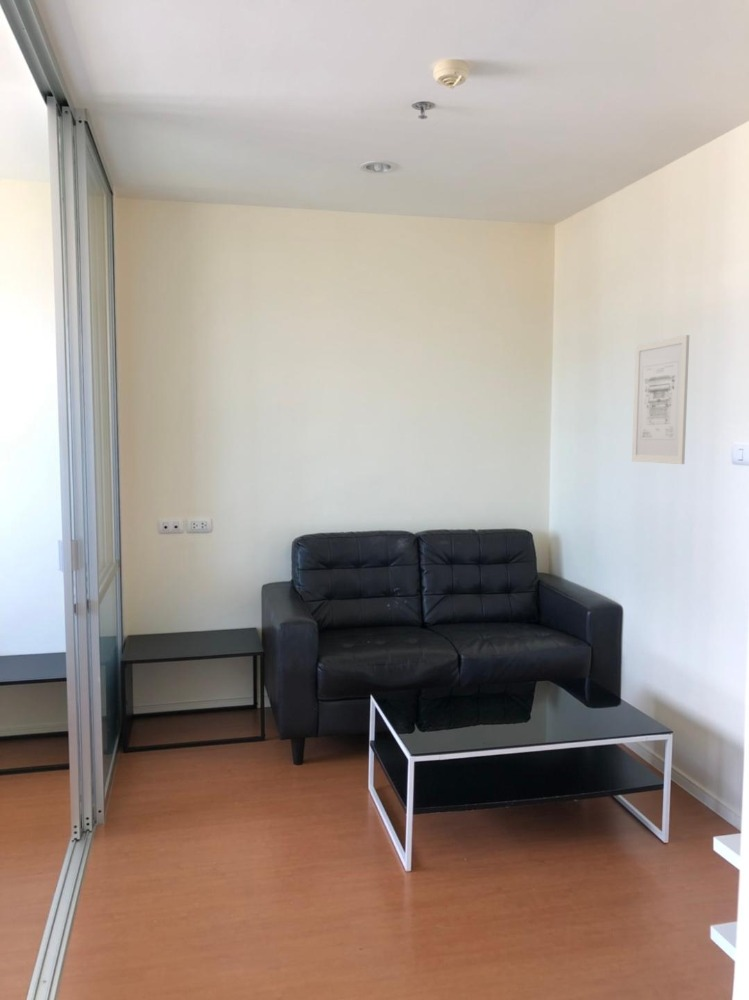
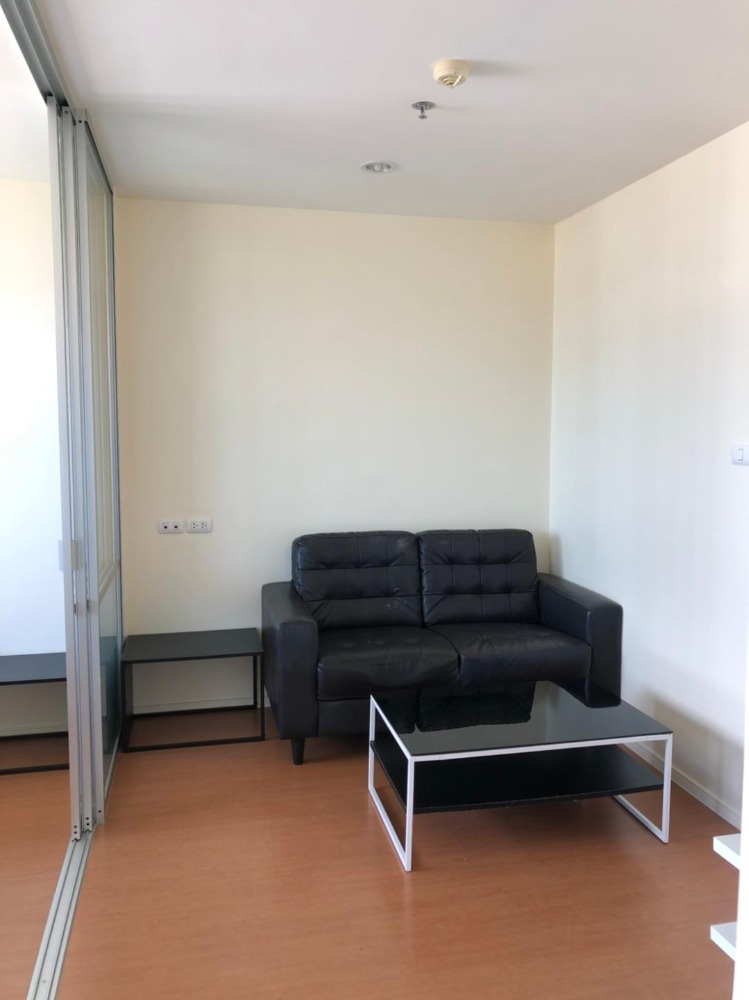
- wall art [631,334,690,465]
